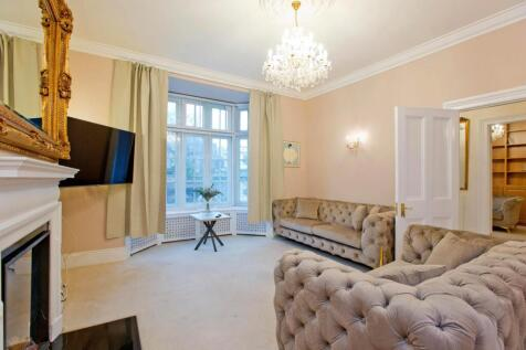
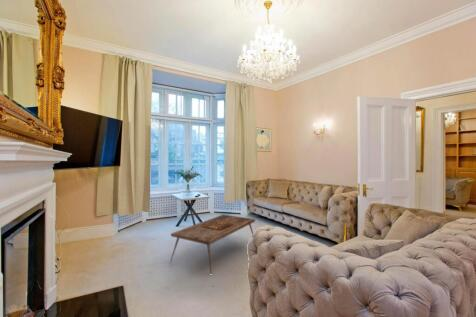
+ coffee table [169,214,256,273]
